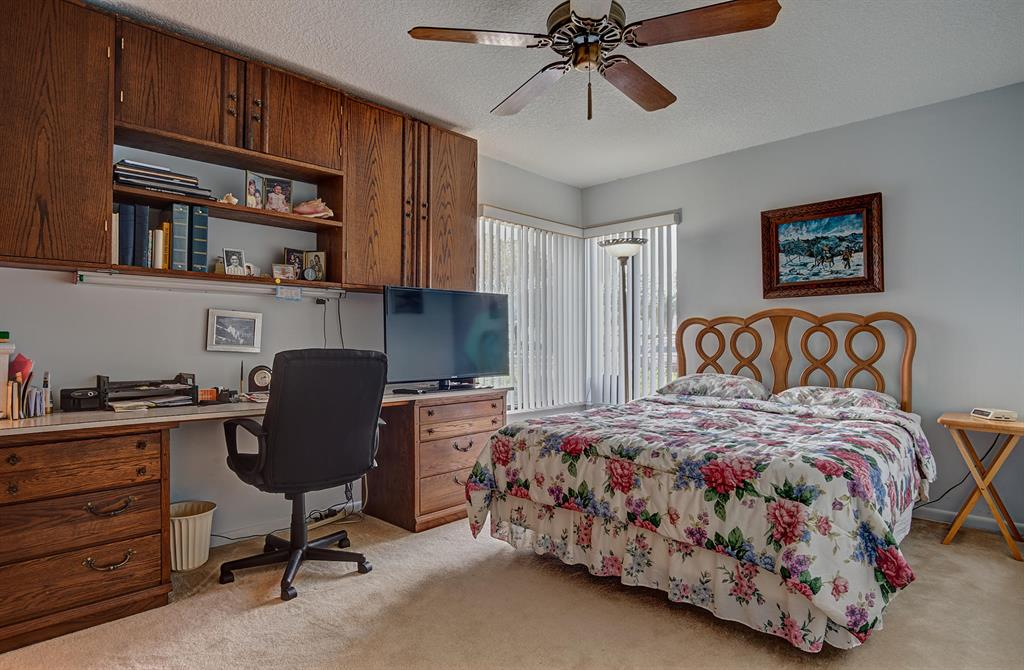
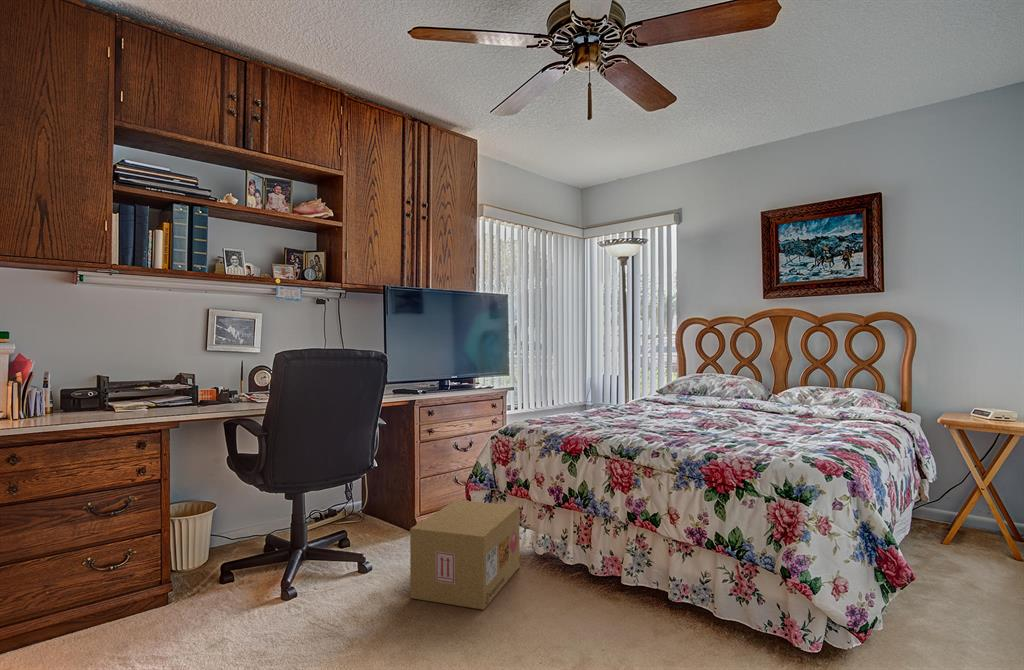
+ cardboard box [409,499,521,611]
